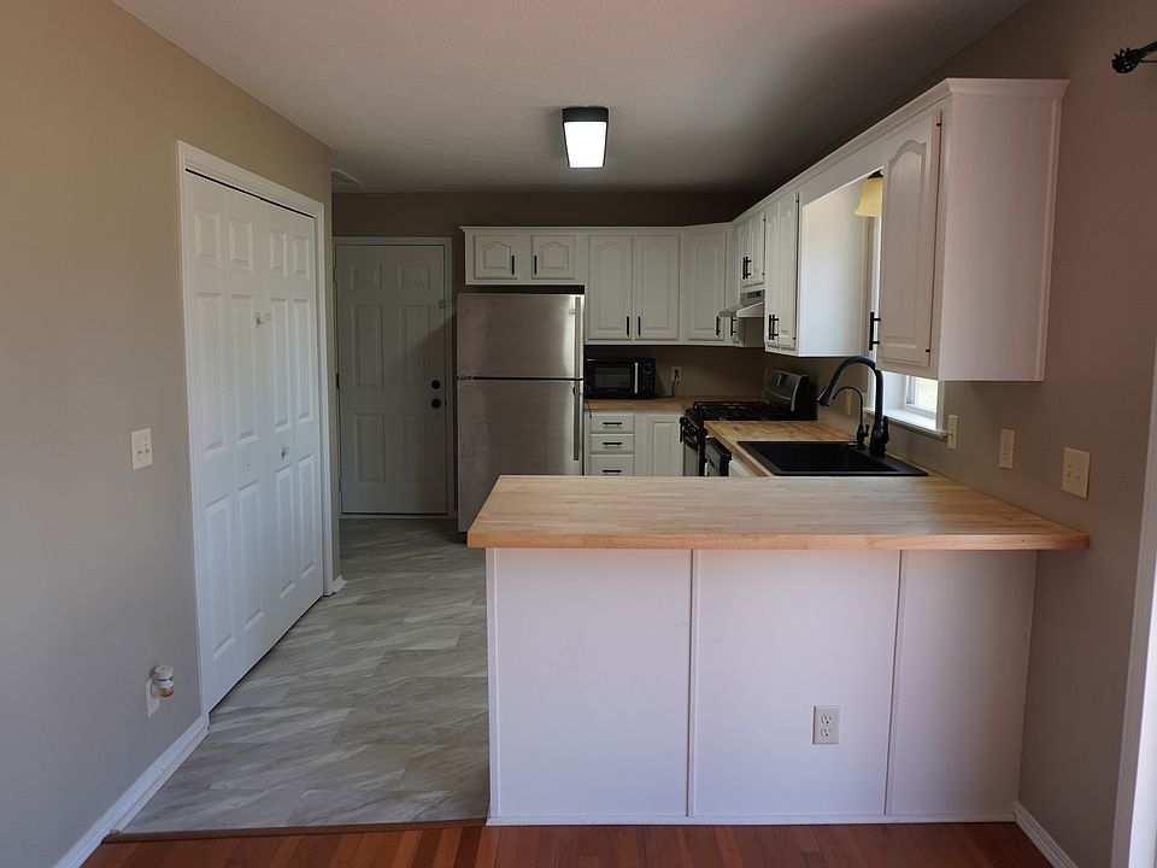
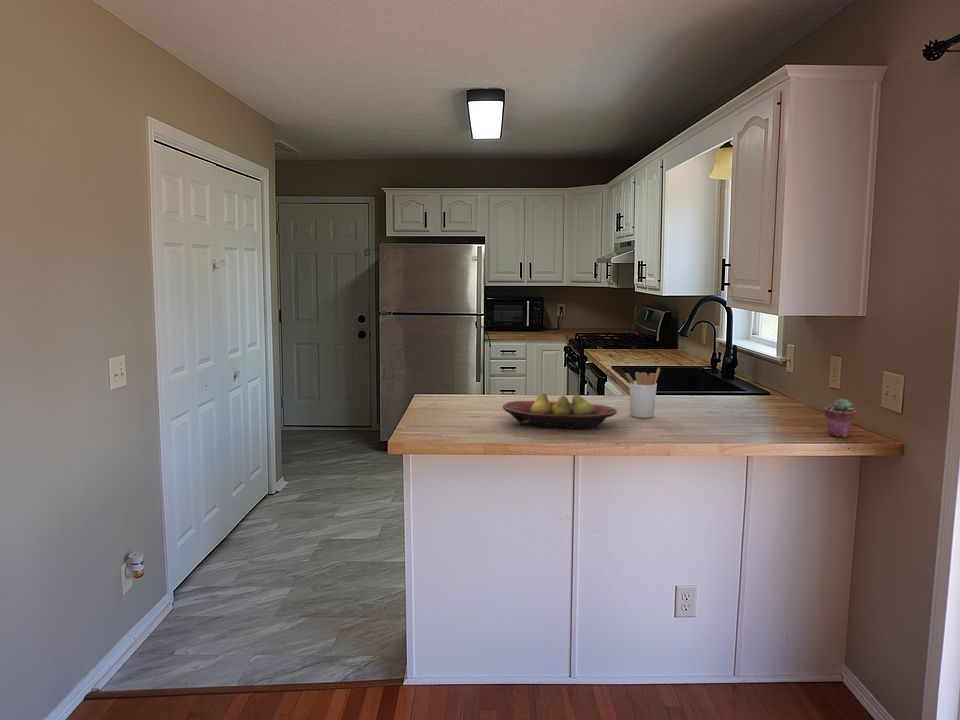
+ potted succulent [823,398,857,438]
+ fruit bowl [502,392,618,430]
+ utensil holder [624,367,661,419]
